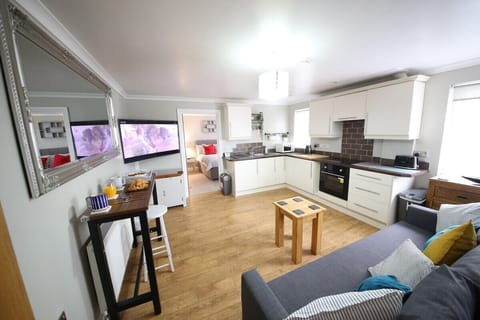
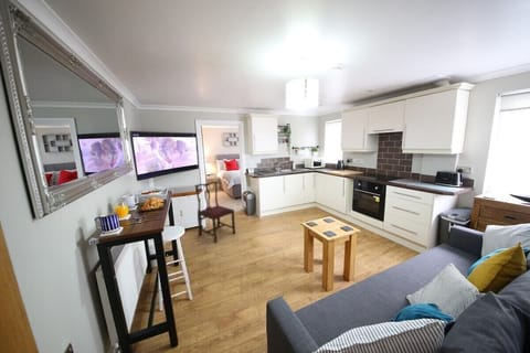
+ dining chair [194,180,236,244]
